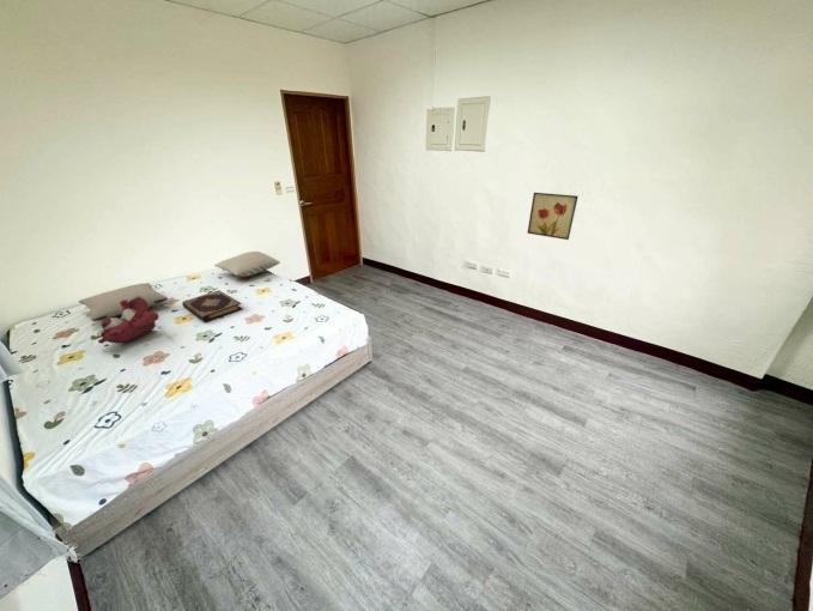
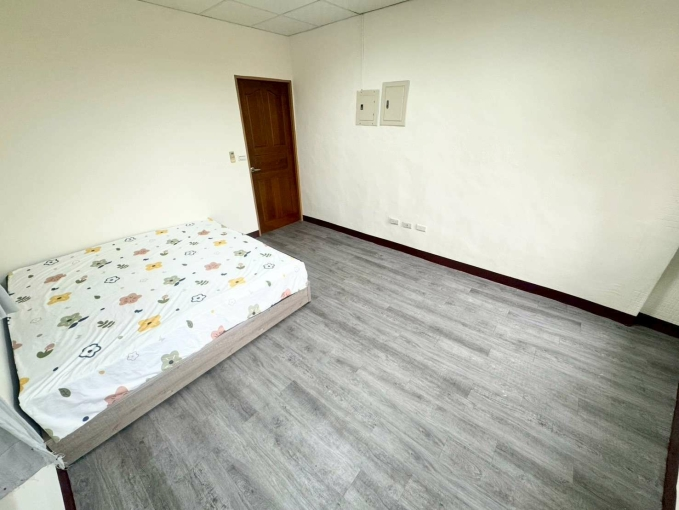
- wall art [526,192,580,241]
- pillow [78,282,169,322]
- book [181,289,244,323]
- pillow [213,250,281,278]
- teddy bear [97,296,160,345]
